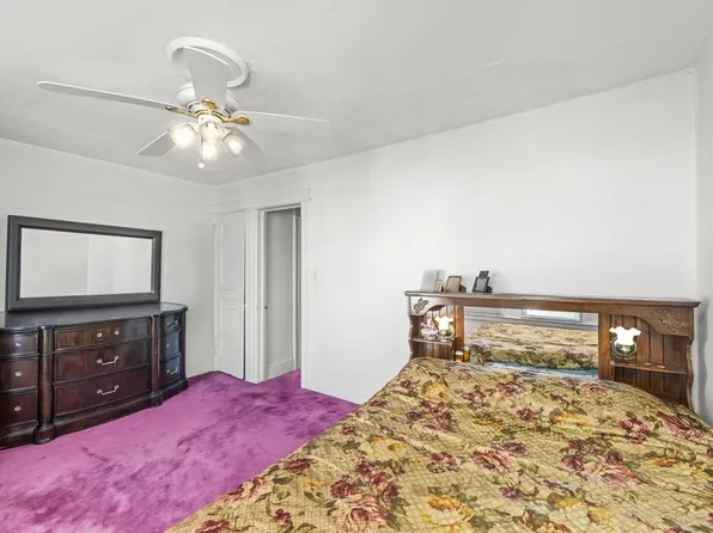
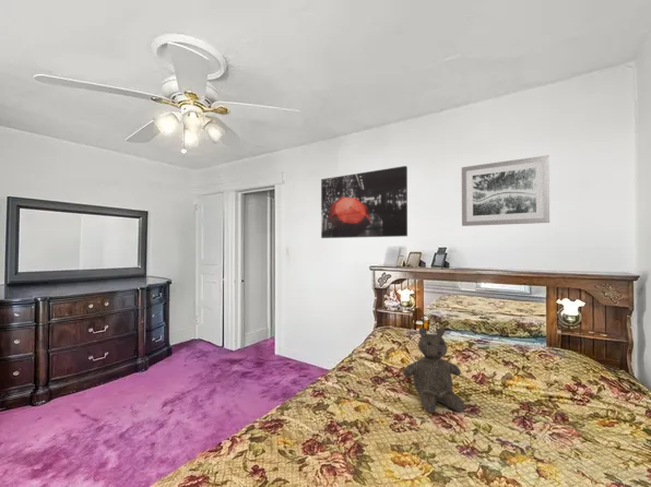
+ wall art [461,154,551,227]
+ wall art [320,165,409,239]
+ teddy bear [402,326,465,414]
